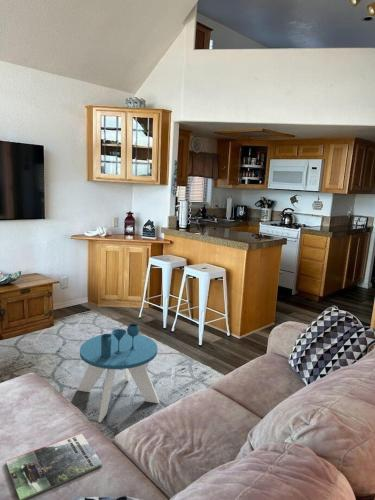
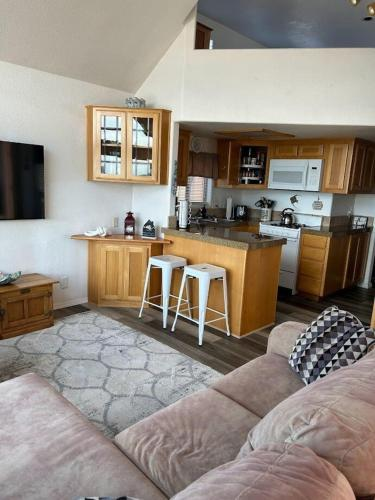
- magazine [5,432,104,500]
- side table [76,323,160,423]
